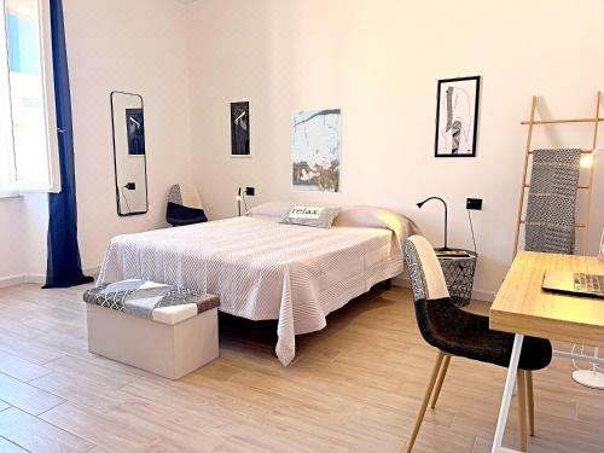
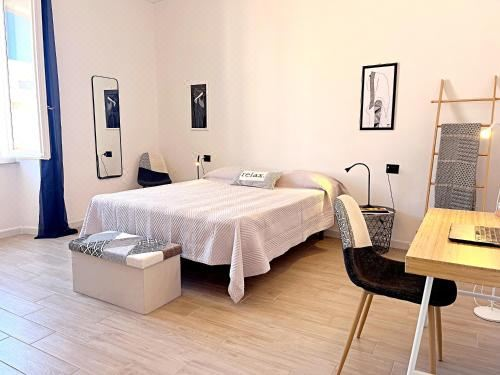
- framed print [291,106,343,194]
